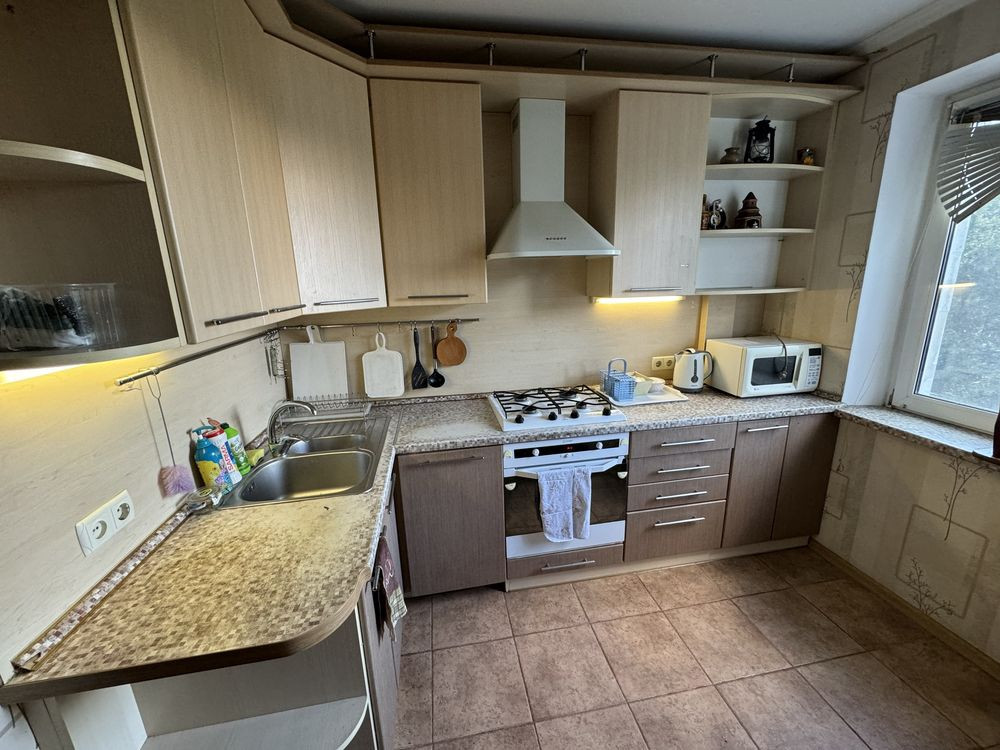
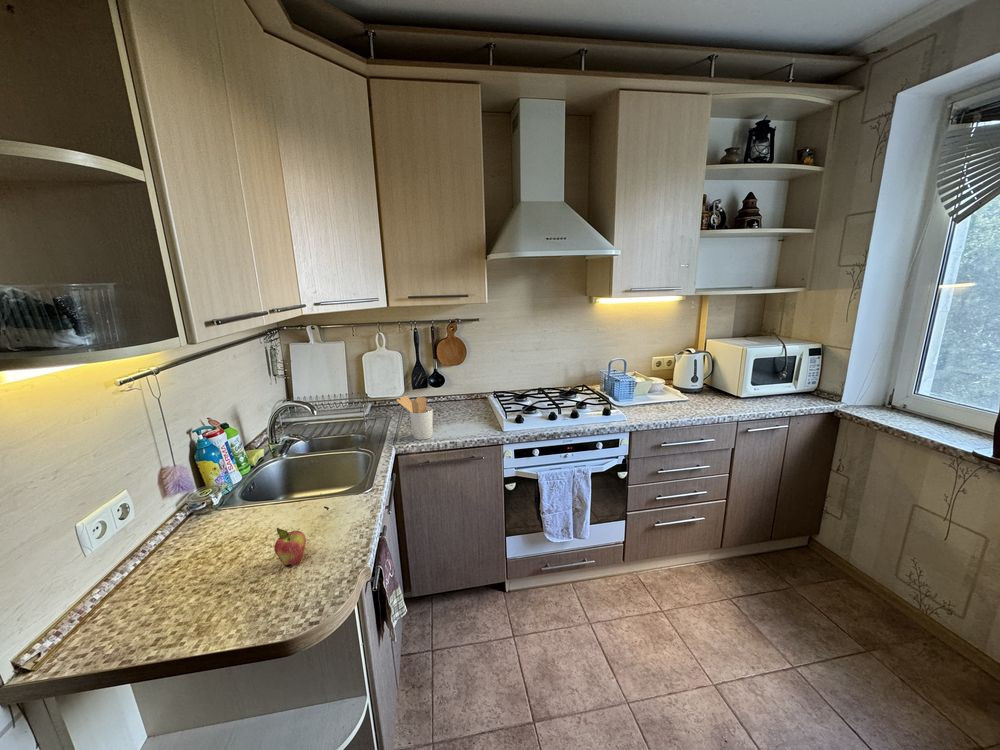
+ utensil holder [396,395,434,441]
+ fruit [273,527,307,566]
